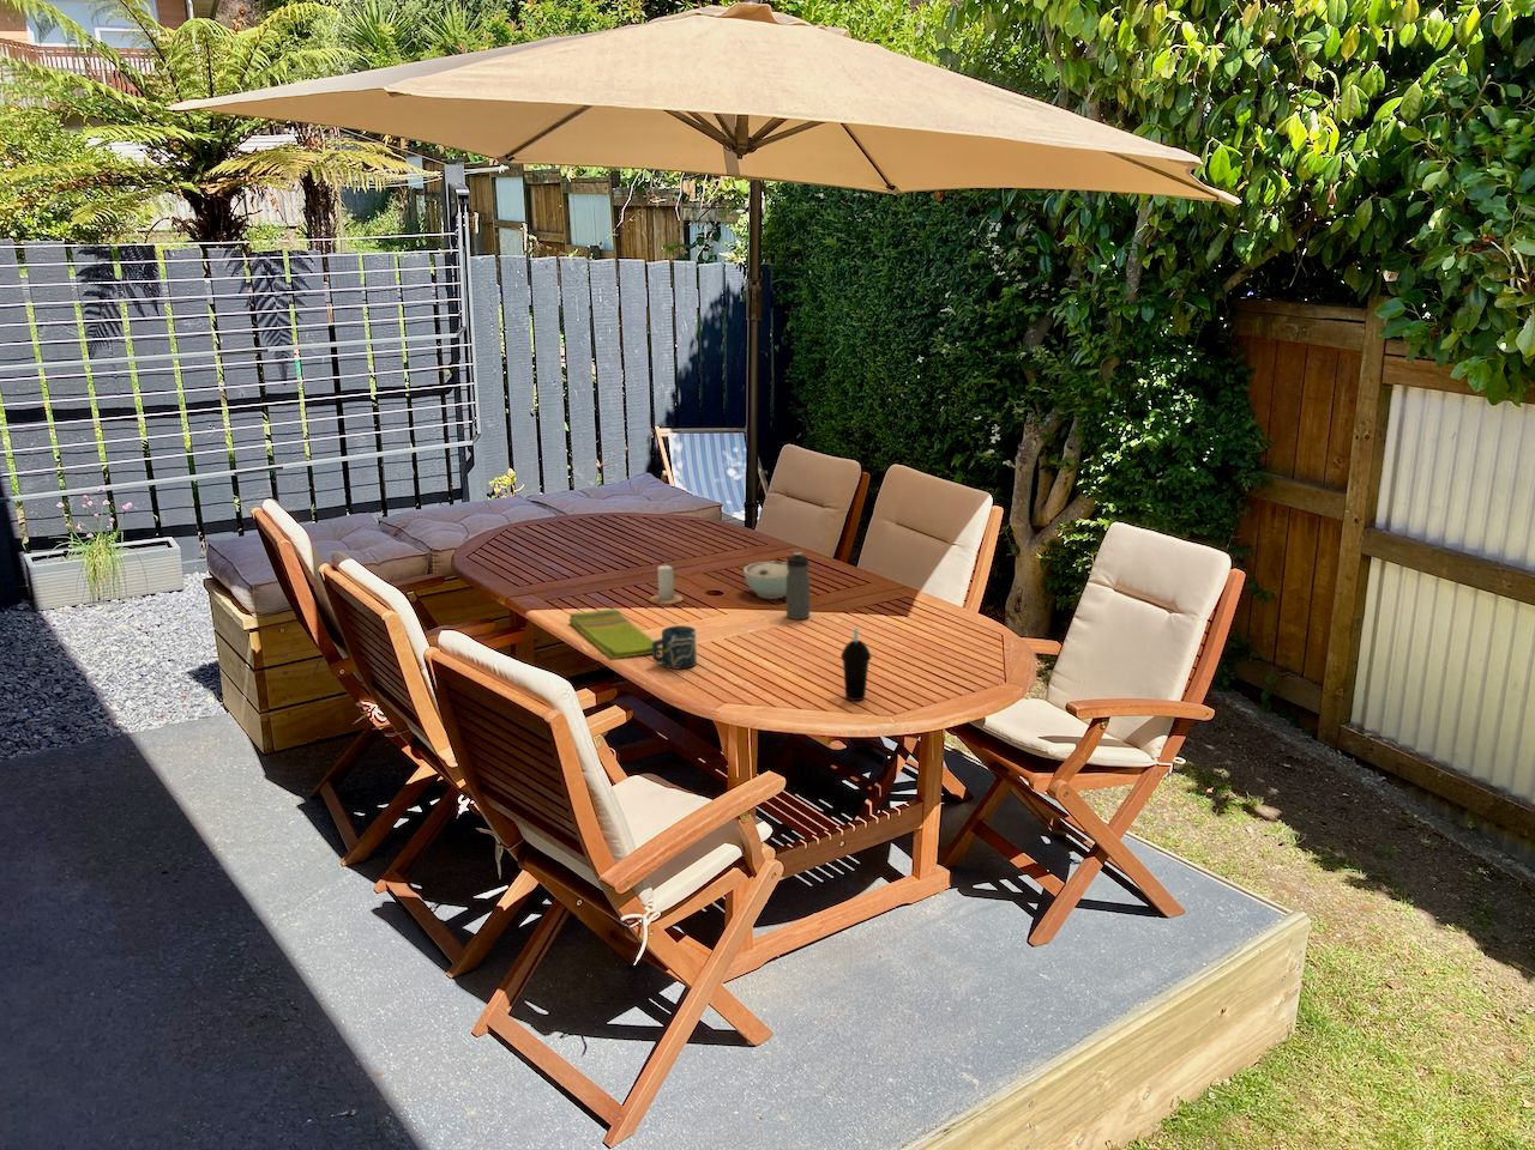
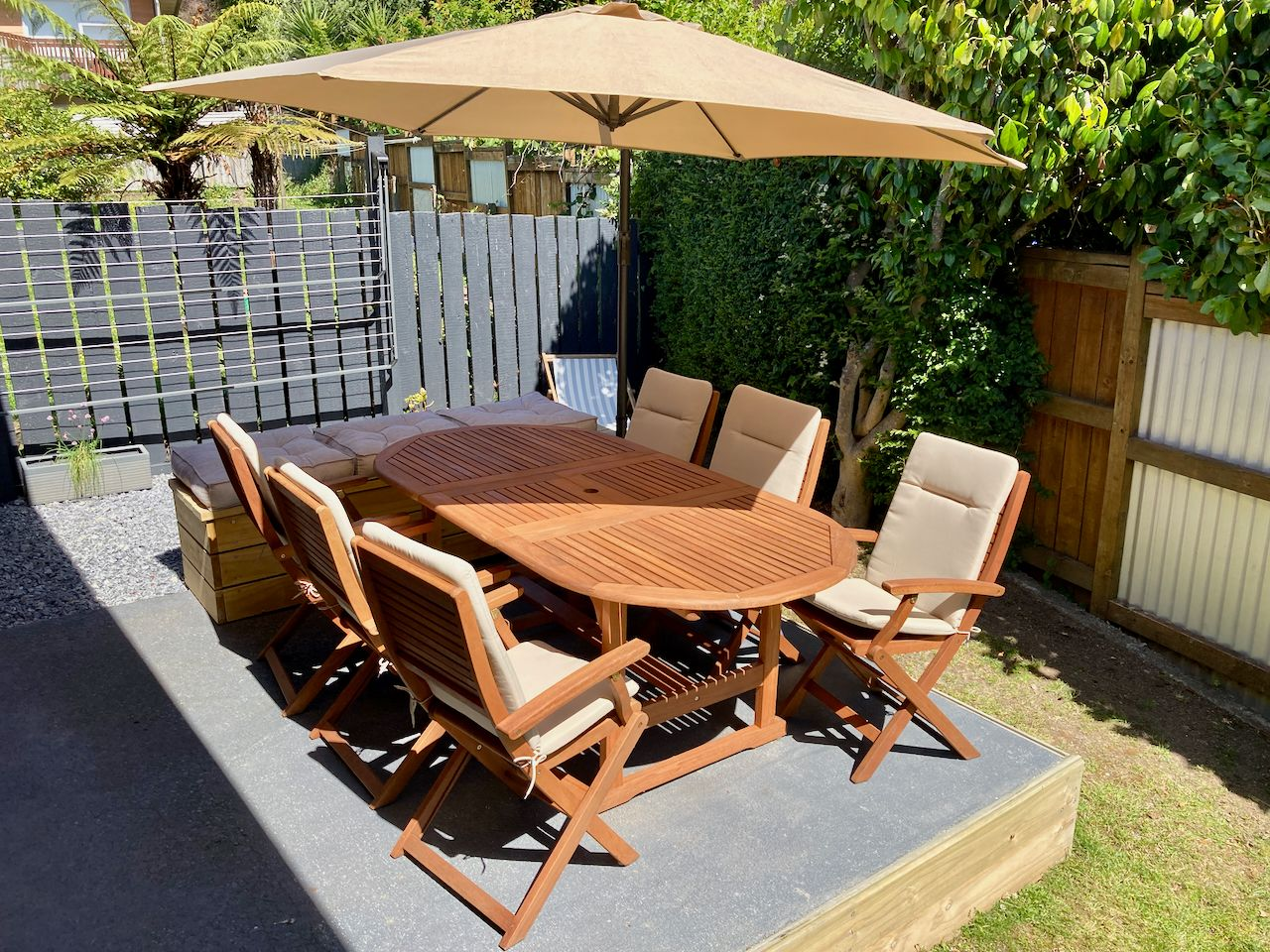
- bowl [742,559,789,600]
- candle [648,564,684,606]
- cup [840,627,871,702]
- dish towel [568,609,662,660]
- cup [651,625,697,669]
- water bottle [786,551,811,621]
